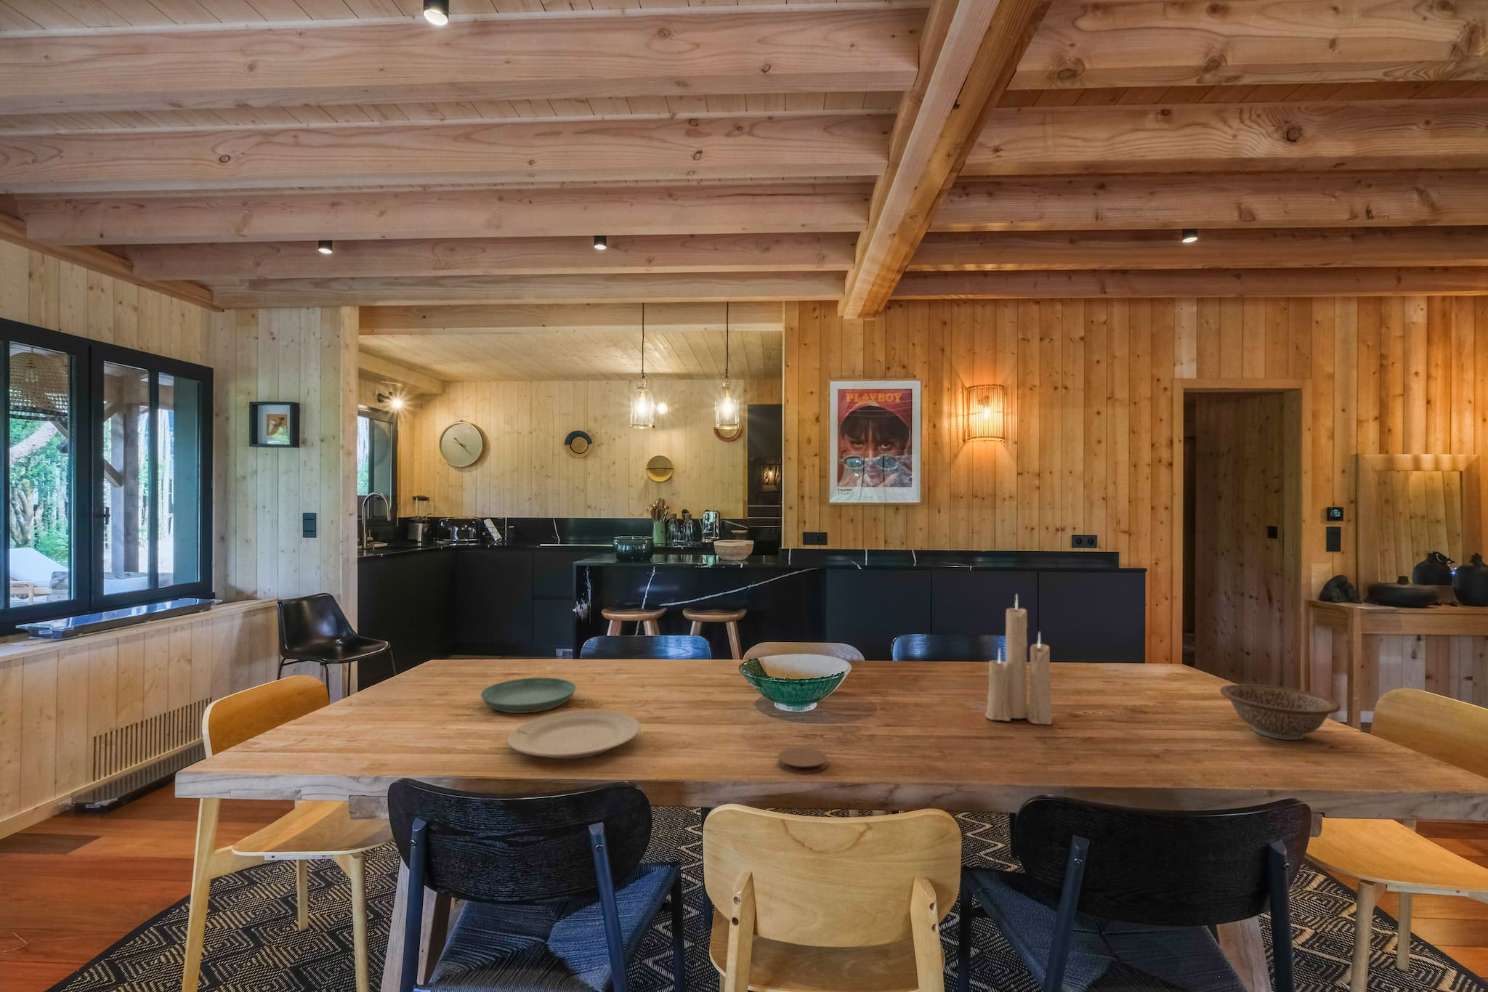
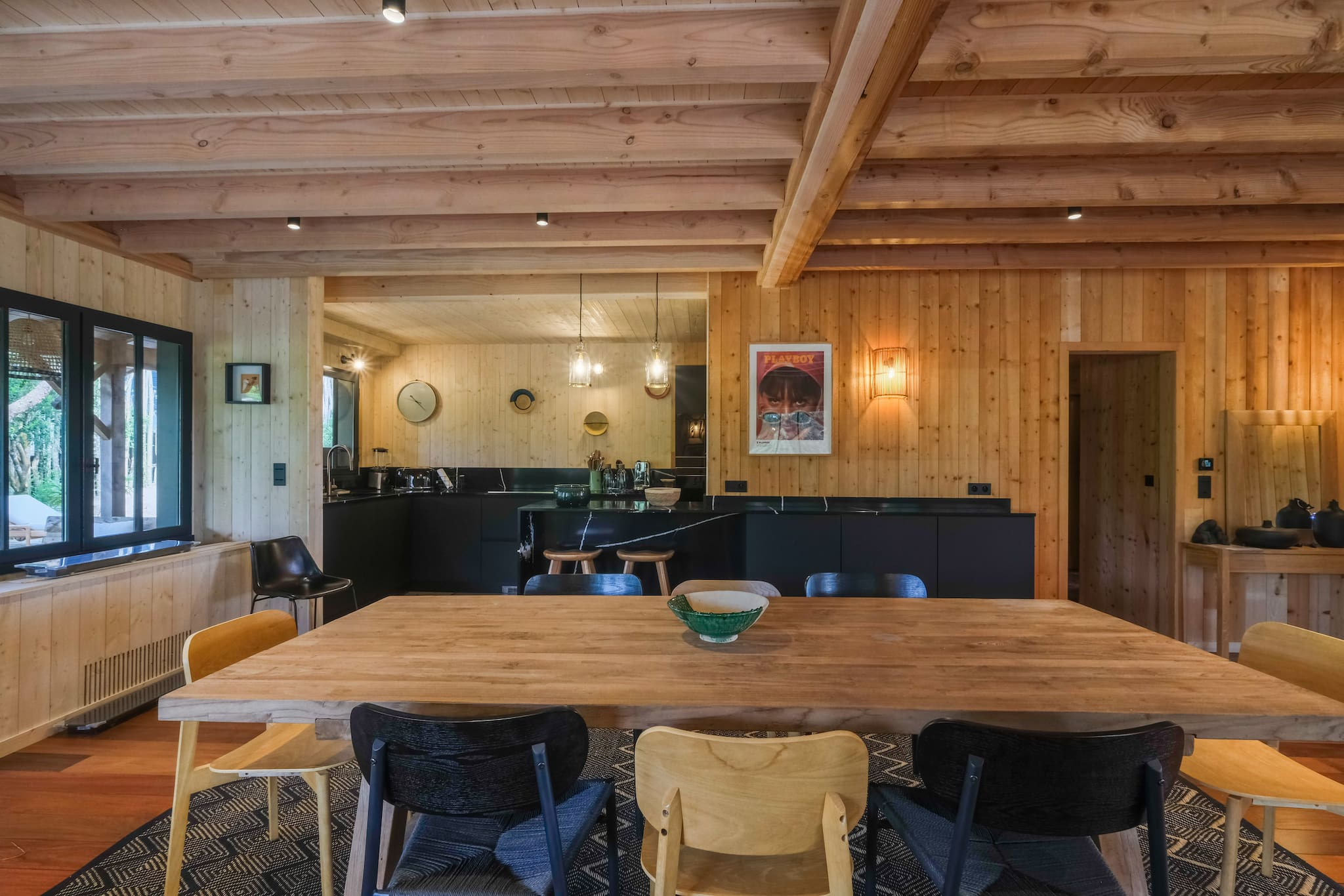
- saucer [479,676,577,714]
- chinaware [507,709,641,760]
- coaster [777,746,828,774]
- candle [984,593,1053,725]
- decorative bowl [1219,683,1341,741]
